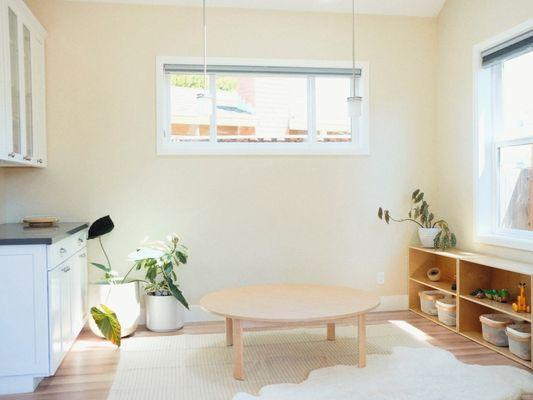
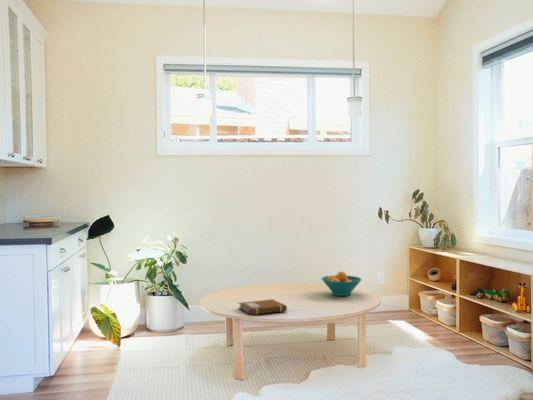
+ notebook [237,298,288,316]
+ fruit bowl [321,270,363,297]
